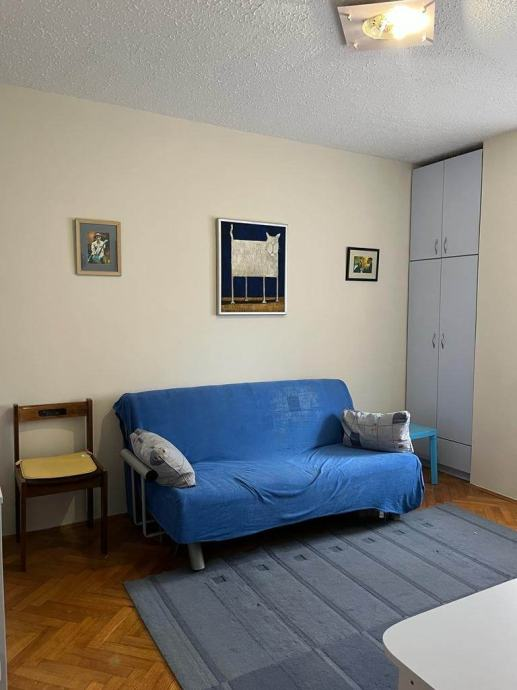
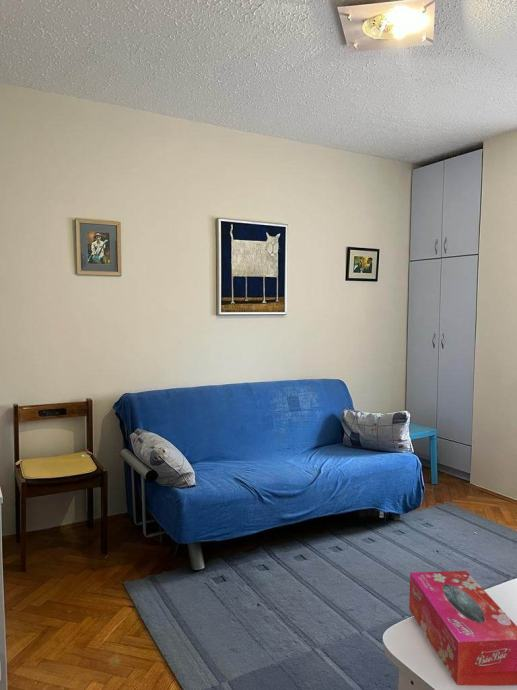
+ tissue box [408,570,517,687]
